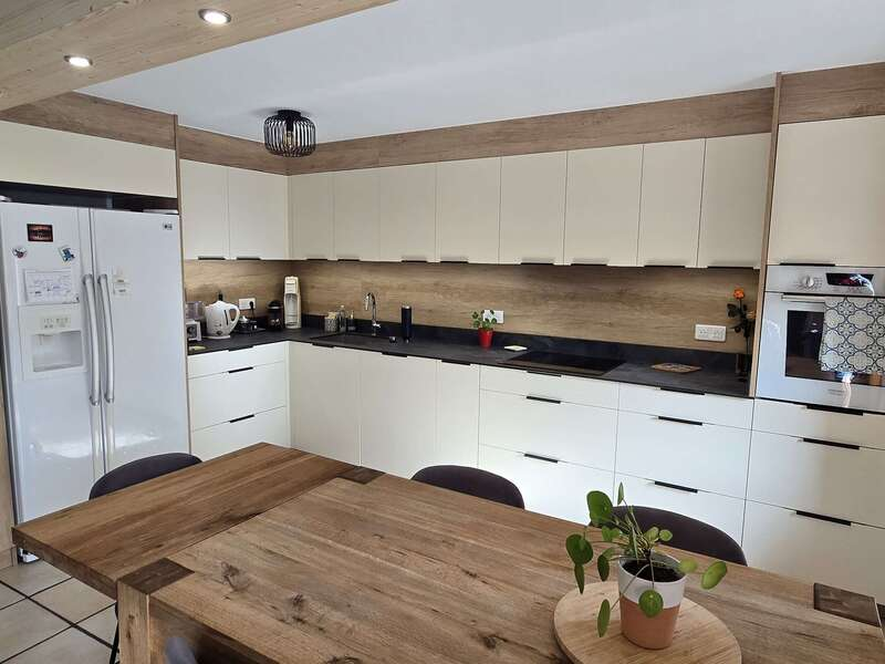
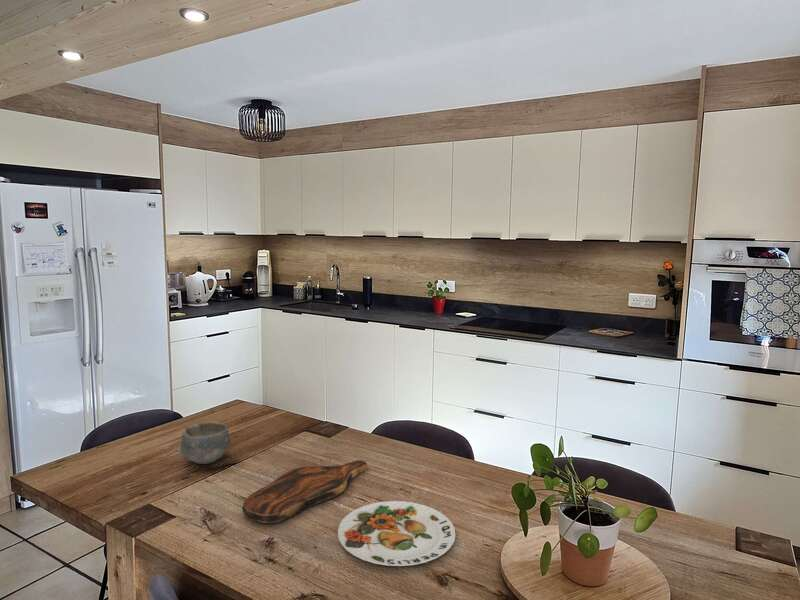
+ bowl [177,421,232,465]
+ plate [337,500,457,567]
+ cutting board [242,459,368,524]
